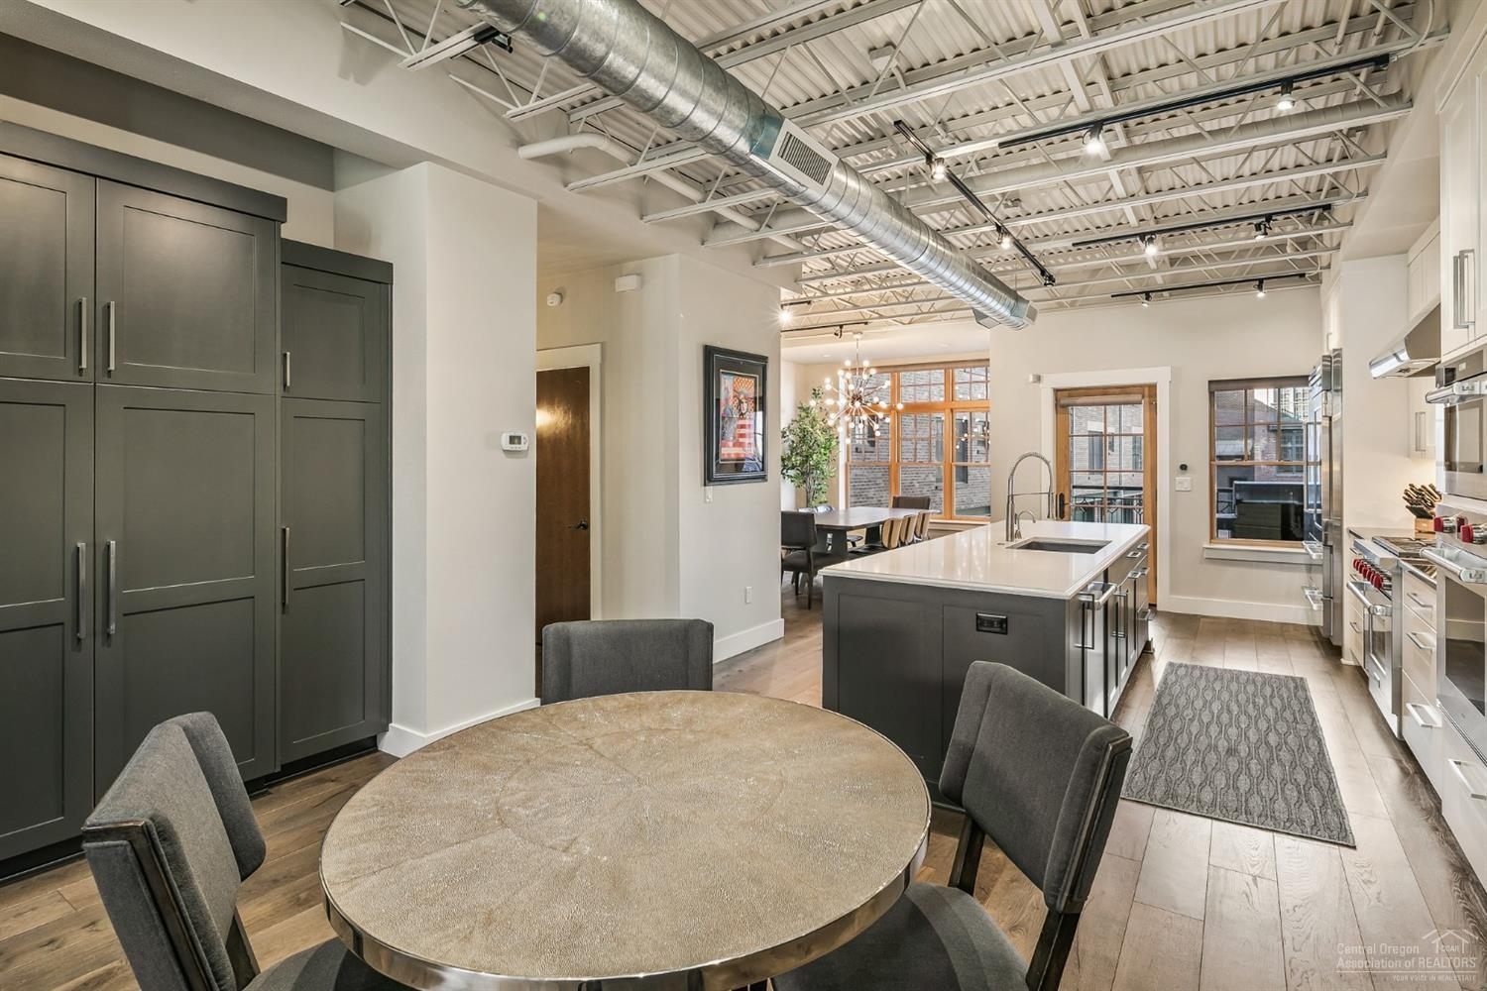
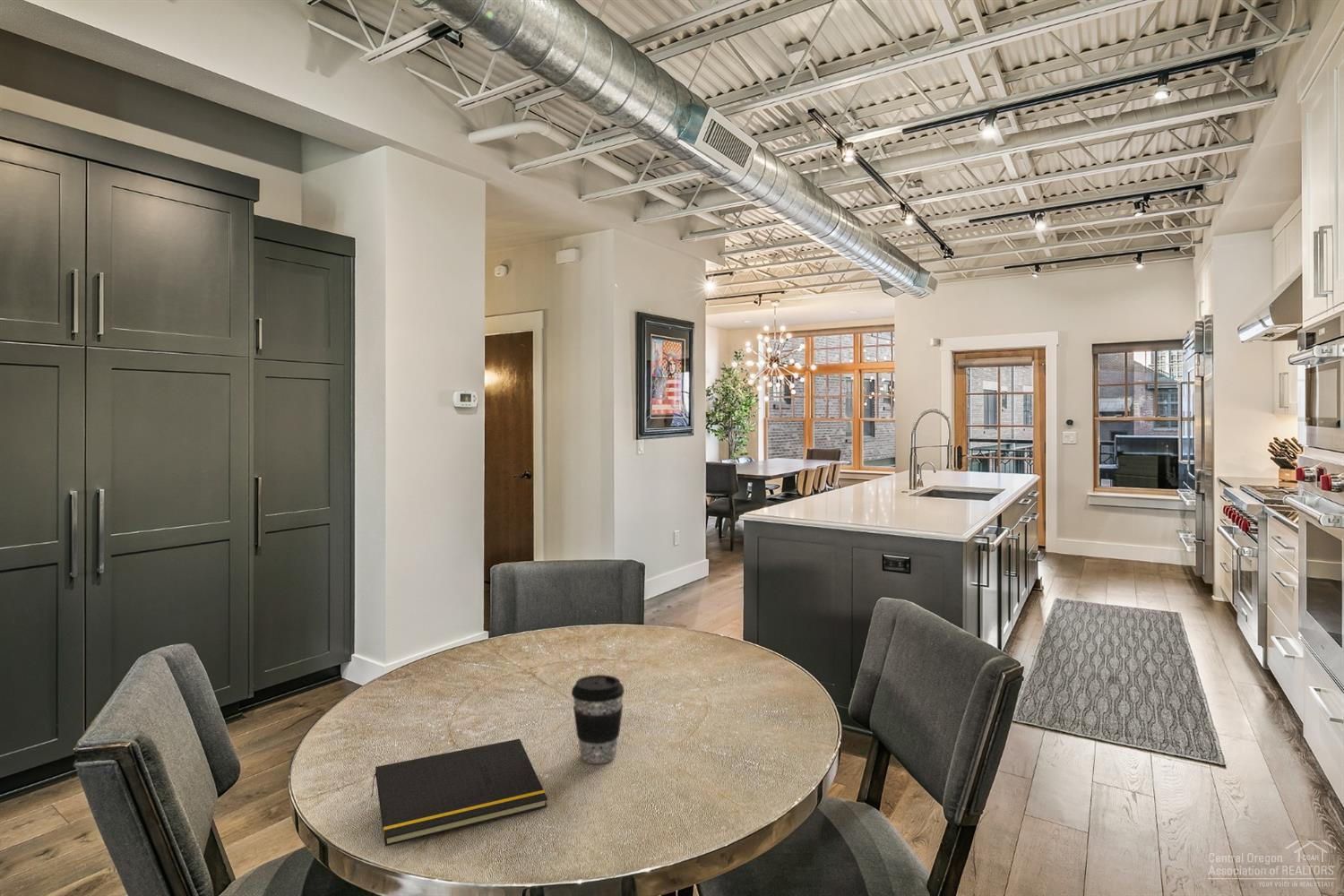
+ notepad [370,738,548,847]
+ coffee cup [571,674,625,764]
